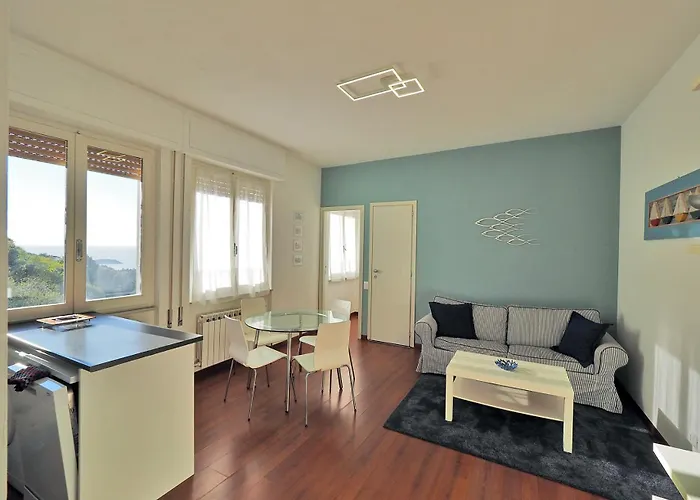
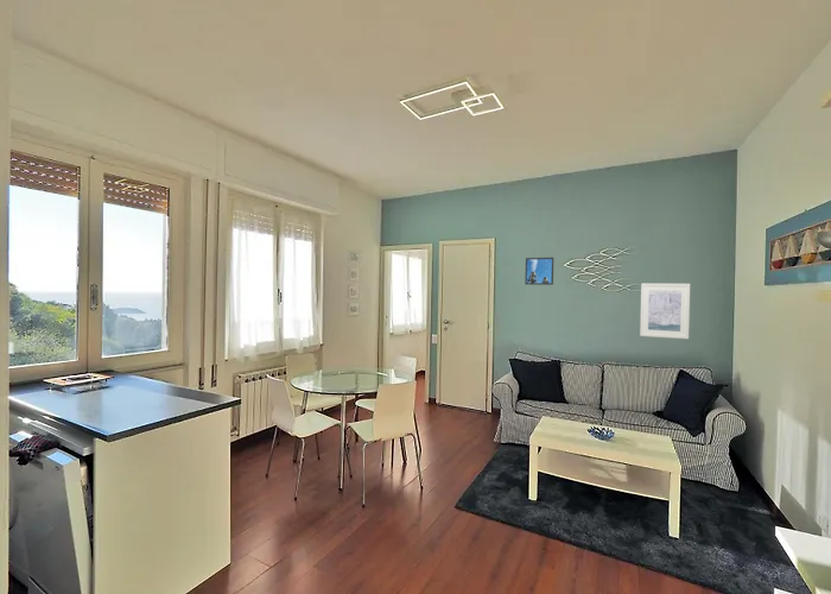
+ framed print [524,257,554,286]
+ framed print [639,283,691,340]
